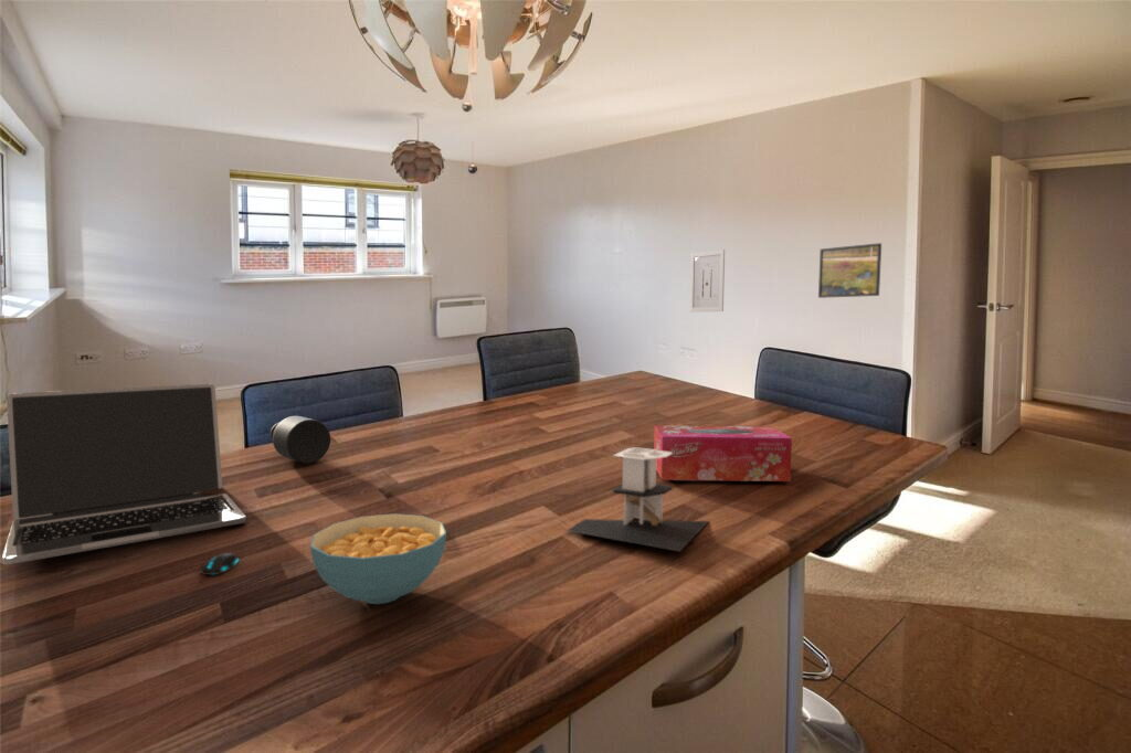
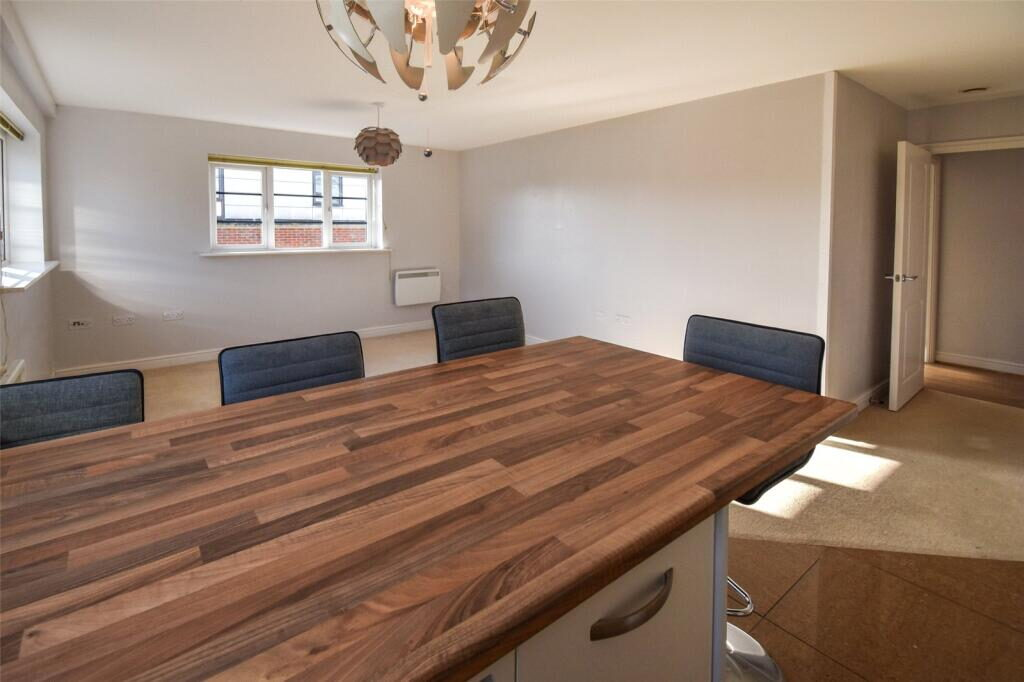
- cereal bowl [309,512,447,605]
- tissue box [653,425,793,482]
- architectural model [566,446,710,553]
- mouse [150,552,241,602]
- bottle [269,415,331,465]
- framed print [817,242,882,299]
- wall art [689,248,726,314]
- laptop [1,383,247,566]
